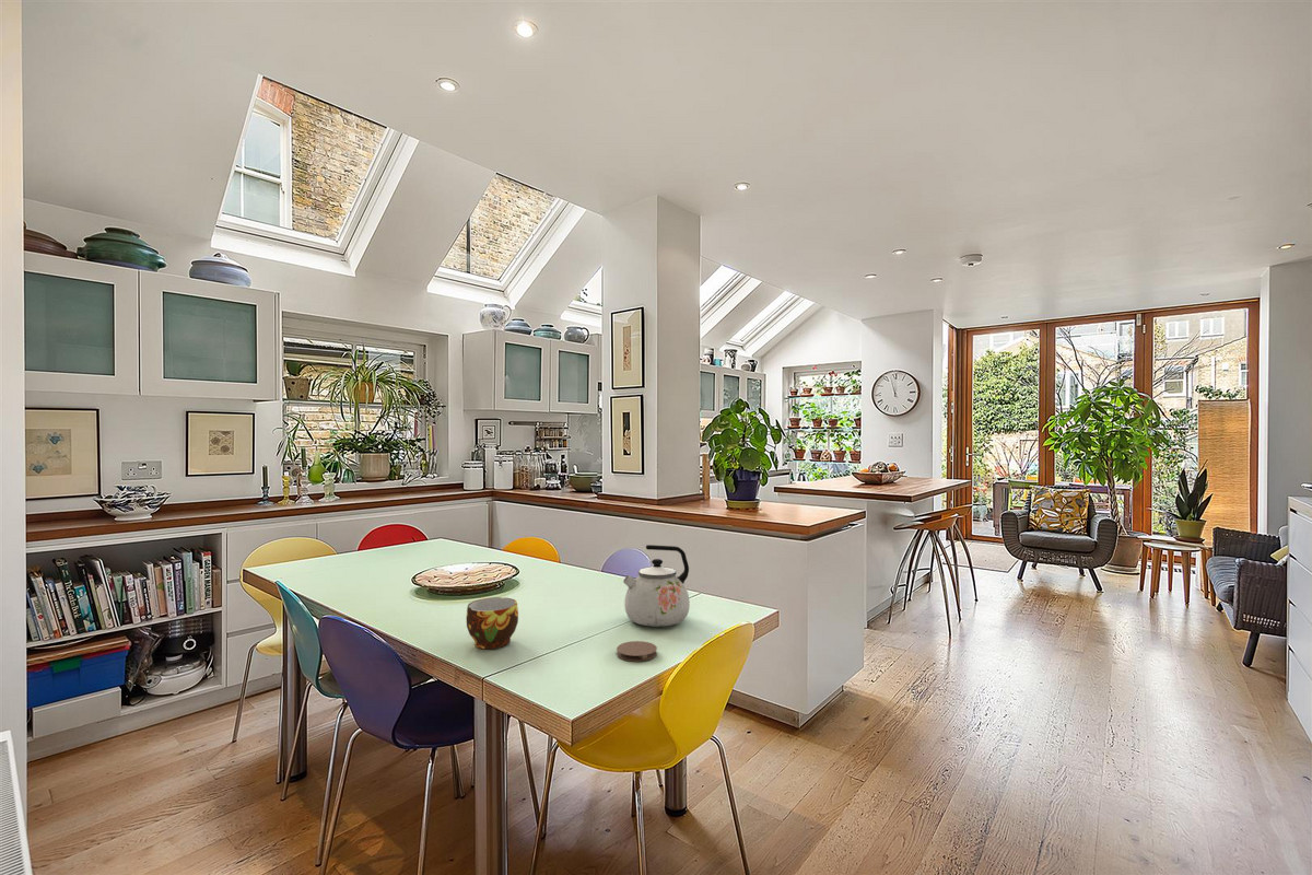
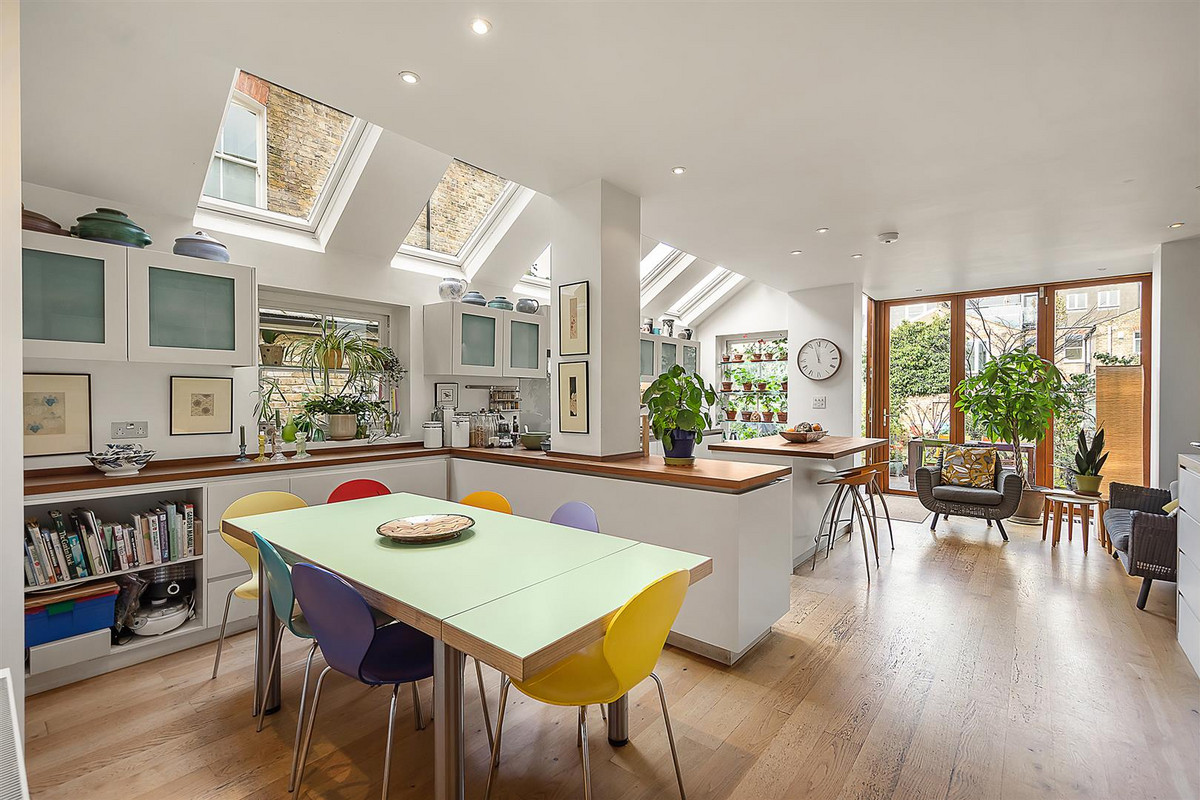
- kettle [622,544,691,628]
- coaster [616,640,658,663]
- cup [466,596,519,650]
